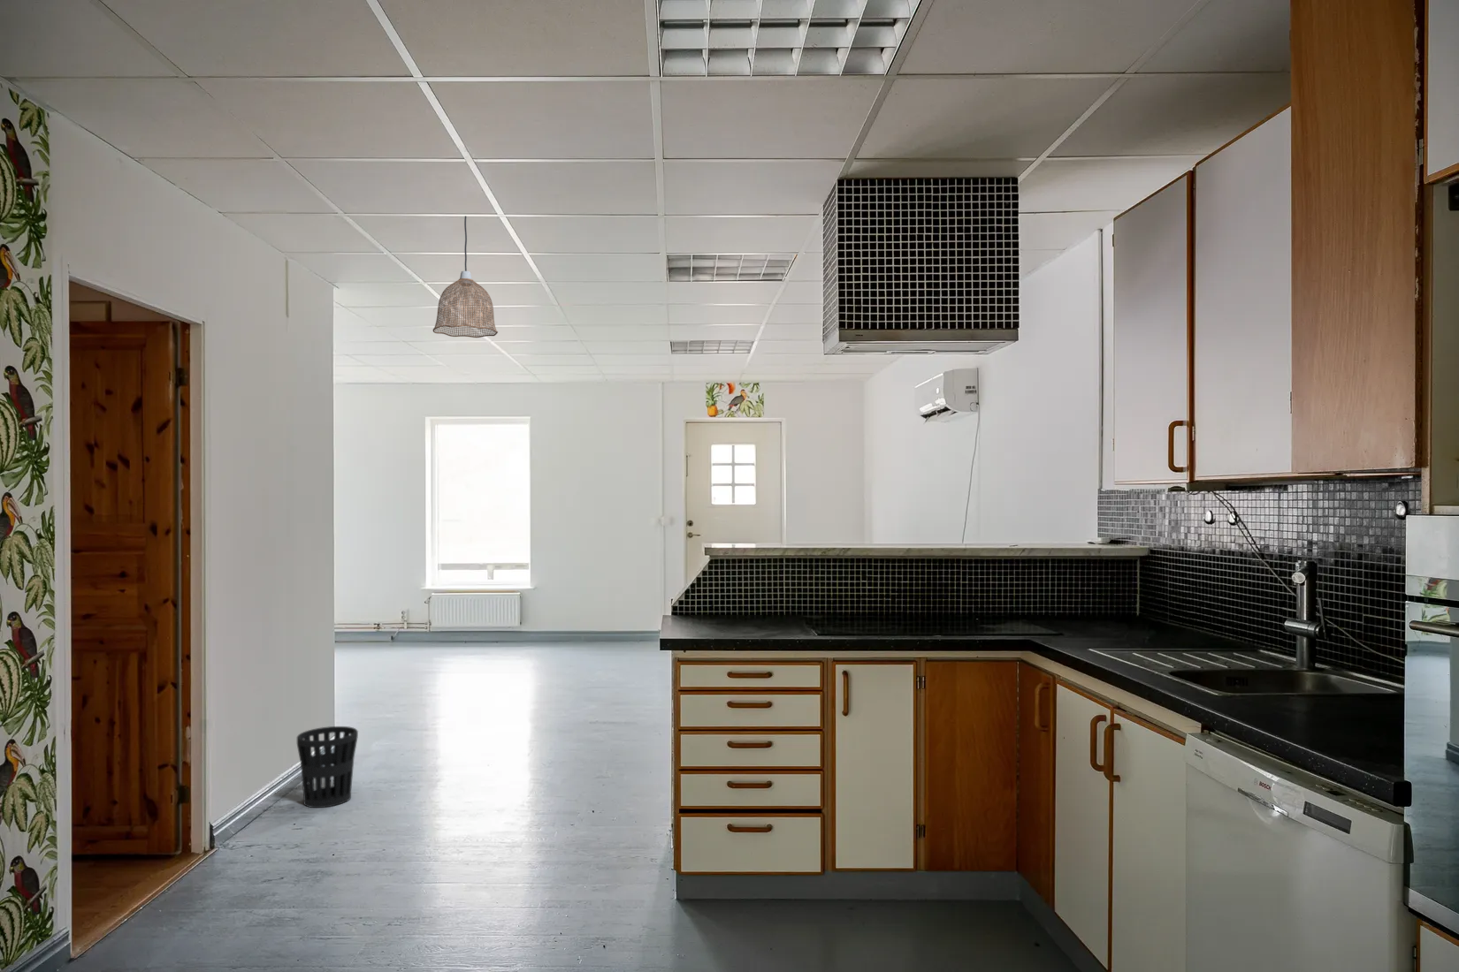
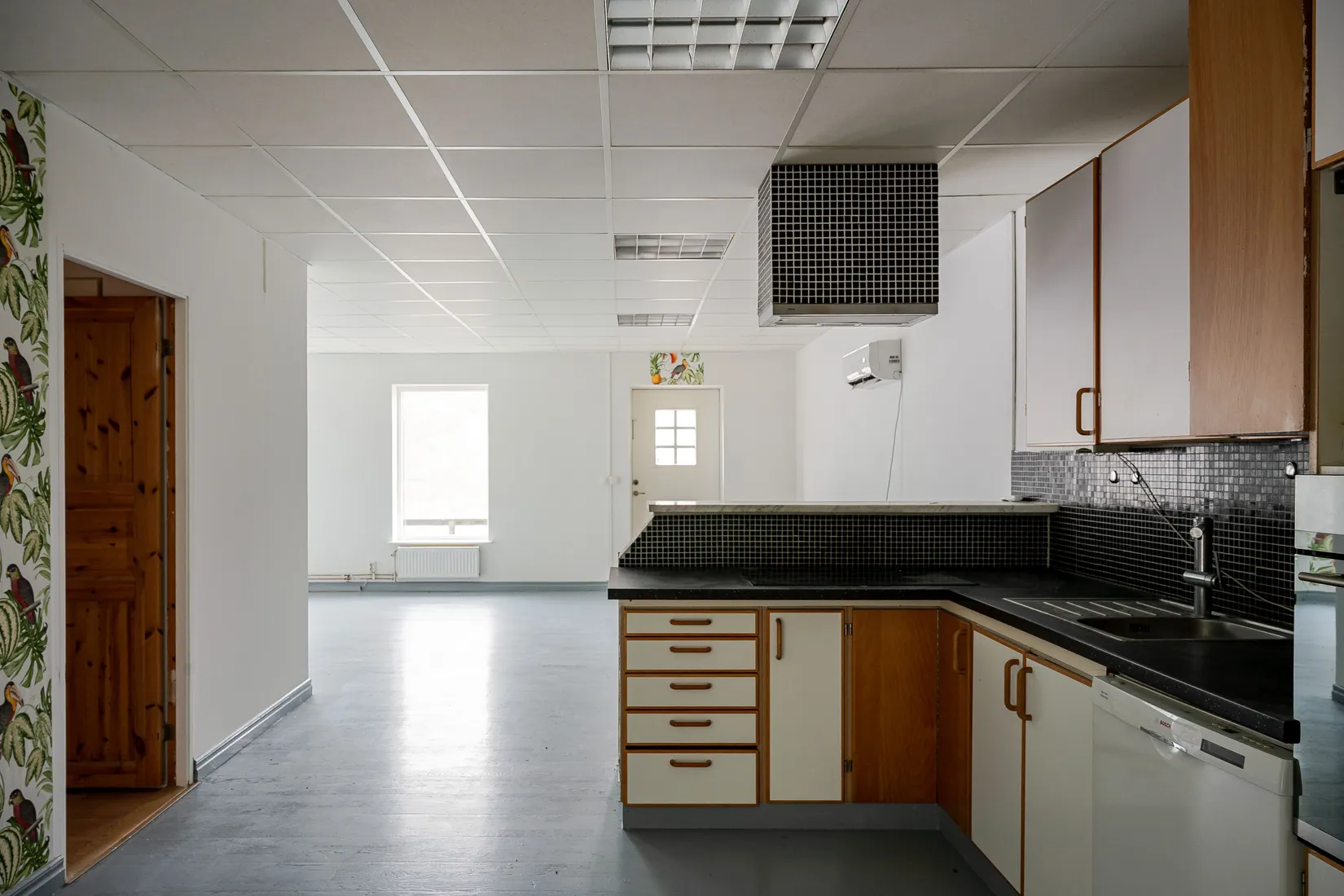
- pendant lamp [432,216,498,338]
- wastebasket [296,726,359,808]
